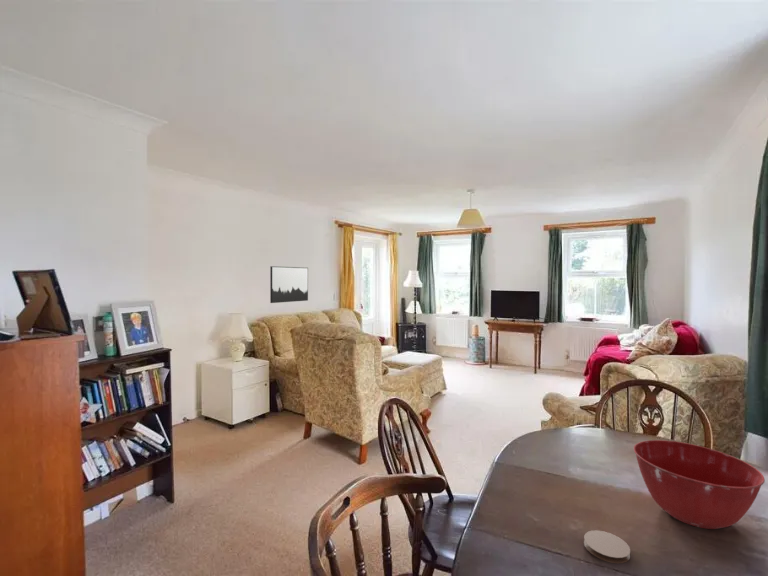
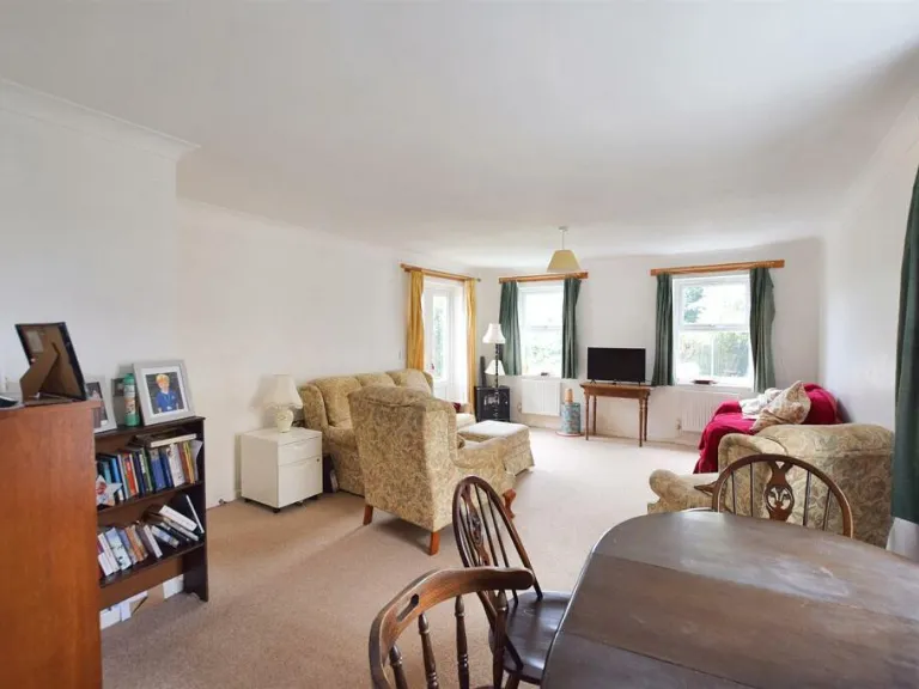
- mixing bowl [633,439,766,530]
- coaster [583,529,631,564]
- wall art [269,265,309,304]
